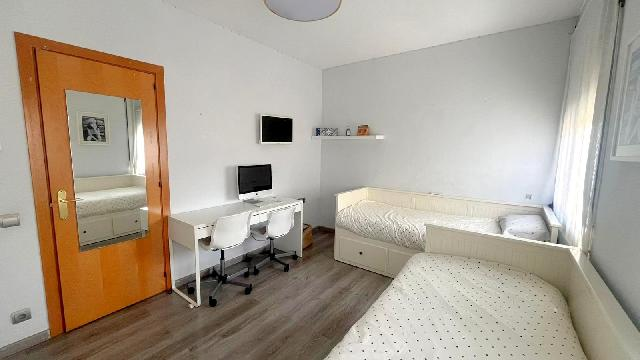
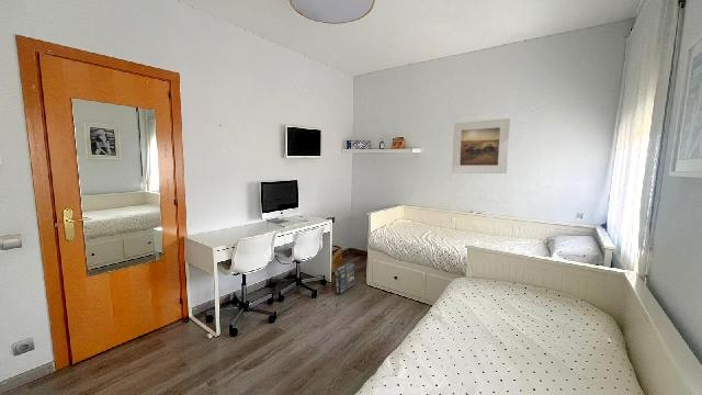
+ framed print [451,117,511,174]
+ box [333,261,355,295]
